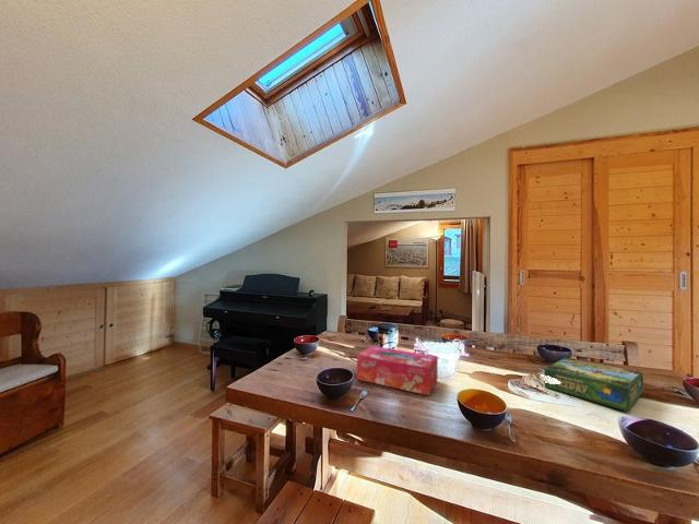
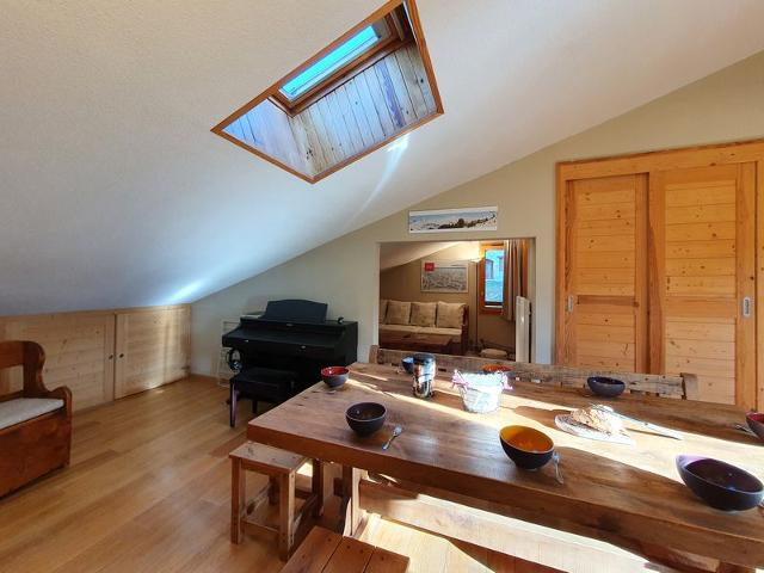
- board game [544,356,644,413]
- tissue box [356,345,439,396]
